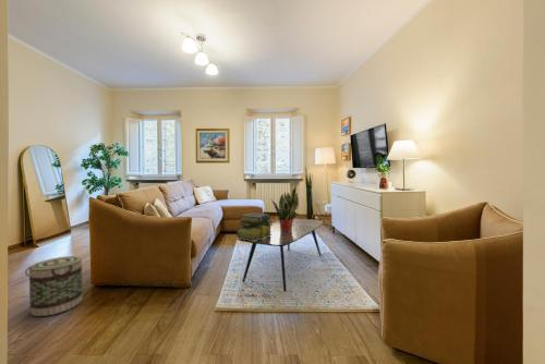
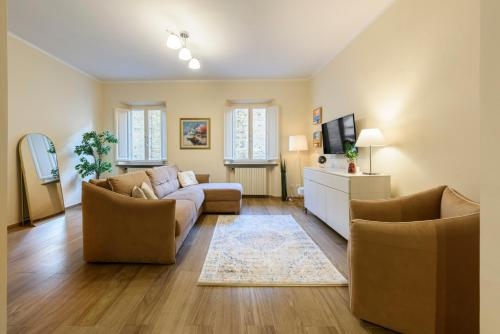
- stack of books [235,213,272,242]
- coffee table [237,218,325,293]
- potted plant [270,185,300,231]
- basket [24,255,84,317]
